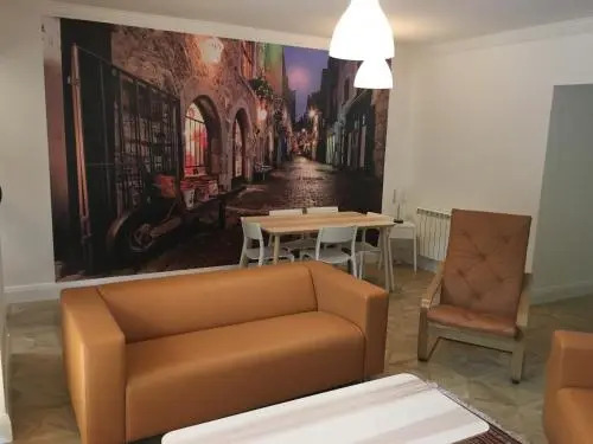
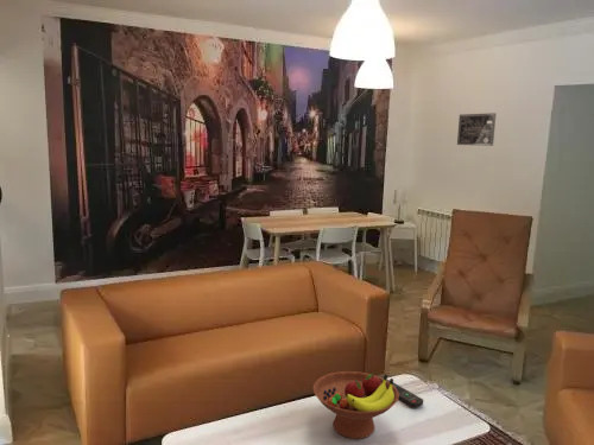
+ wall art [456,112,497,147]
+ remote control [386,379,424,408]
+ fruit bowl [312,370,399,440]
